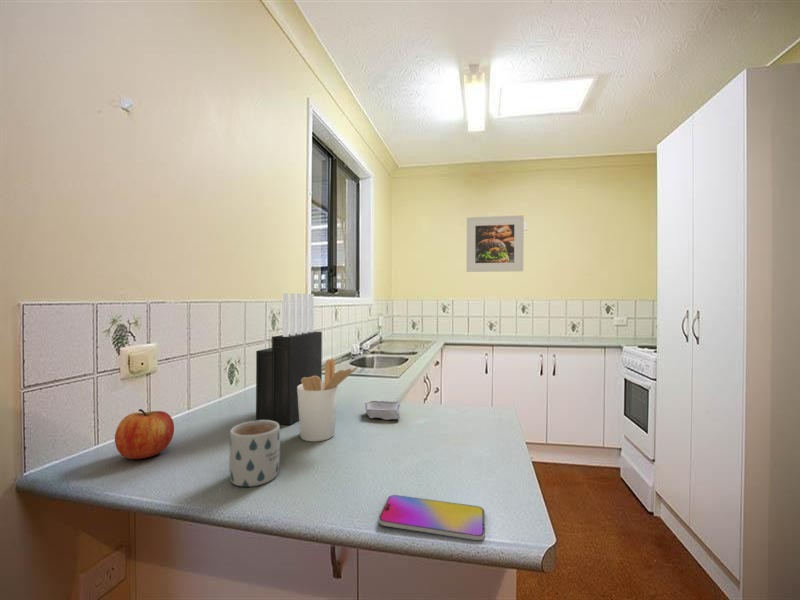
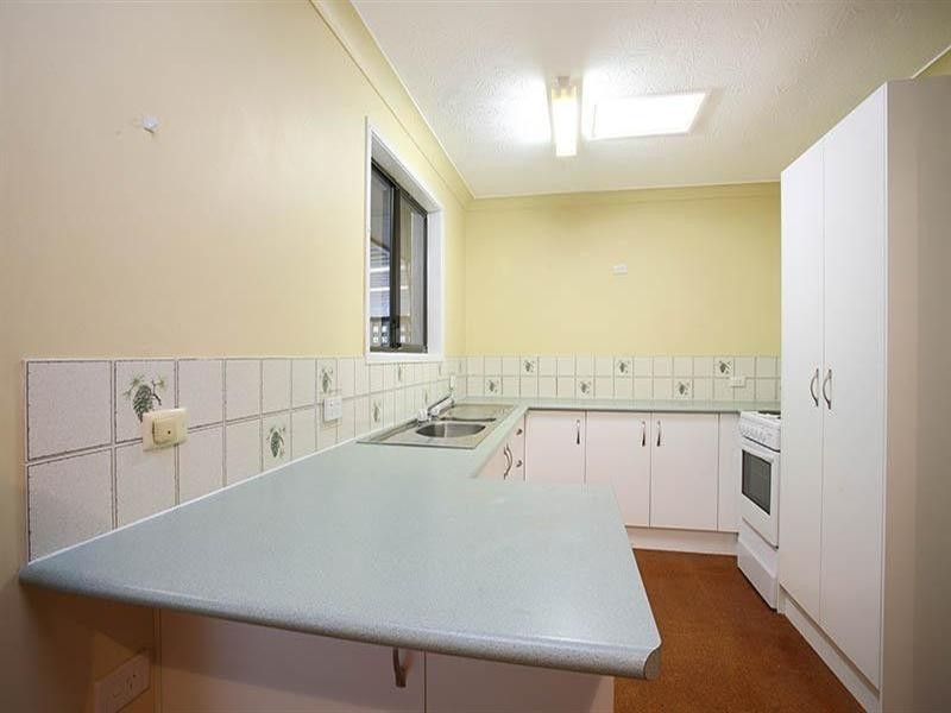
- knife block [255,292,323,426]
- mug [229,420,281,488]
- apple [114,408,175,460]
- sponge [364,400,401,421]
- smartphone [378,494,485,541]
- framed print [466,214,525,273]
- utensil holder [297,358,359,443]
